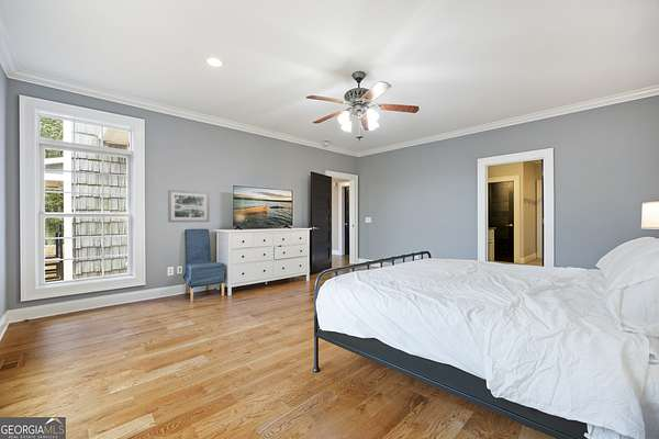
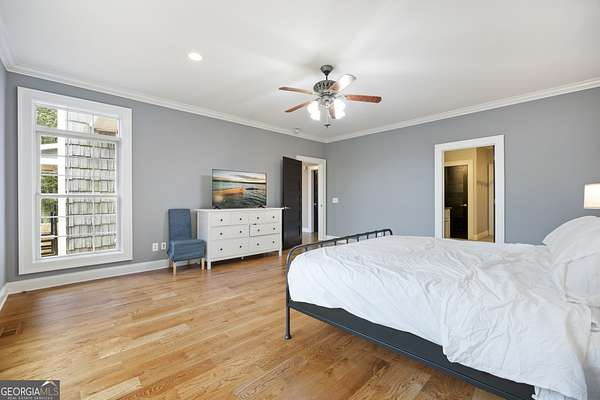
- wall art [167,189,211,224]
